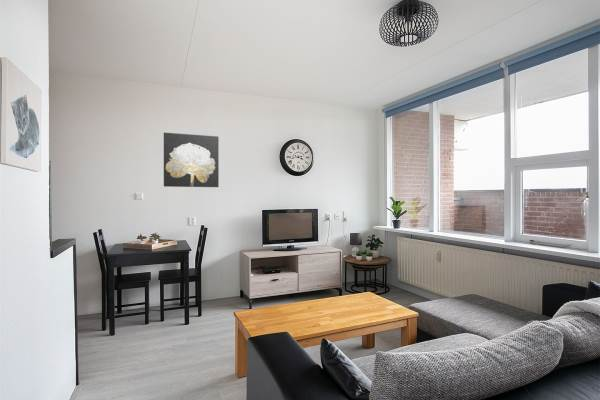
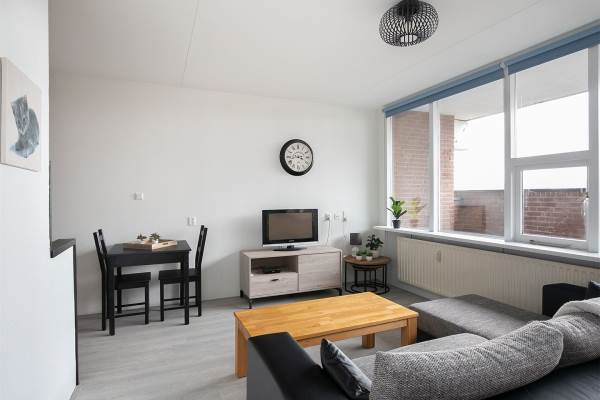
- wall art [163,132,220,188]
